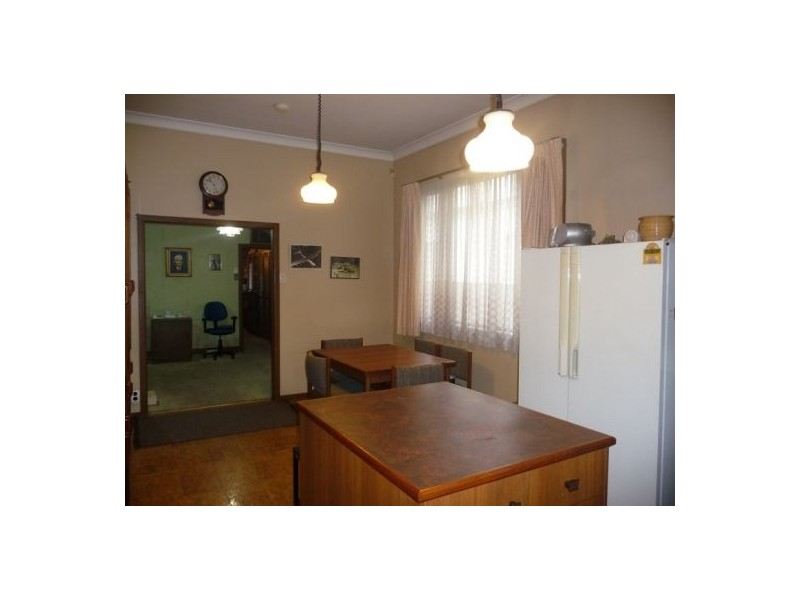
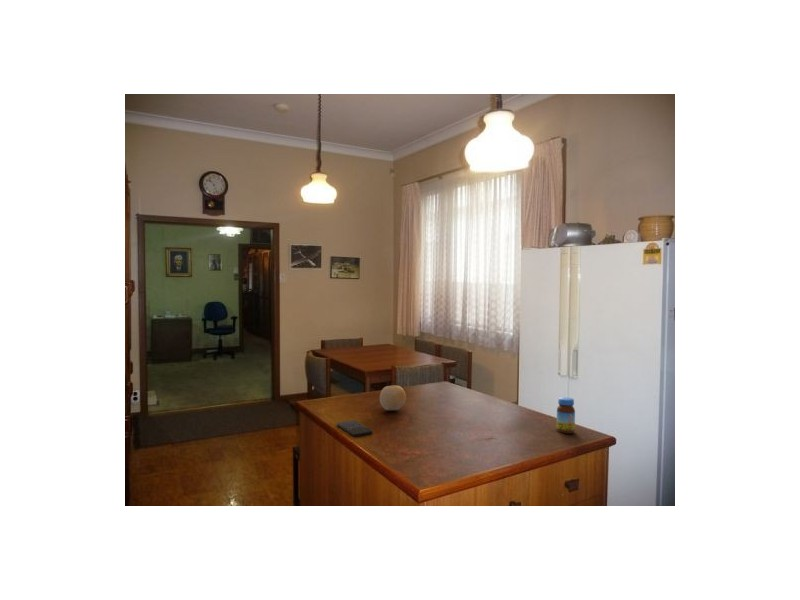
+ smartphone [336,419,374,437]
+ jar [556,396,576,435]
+ fruit [379,384,407,411]
